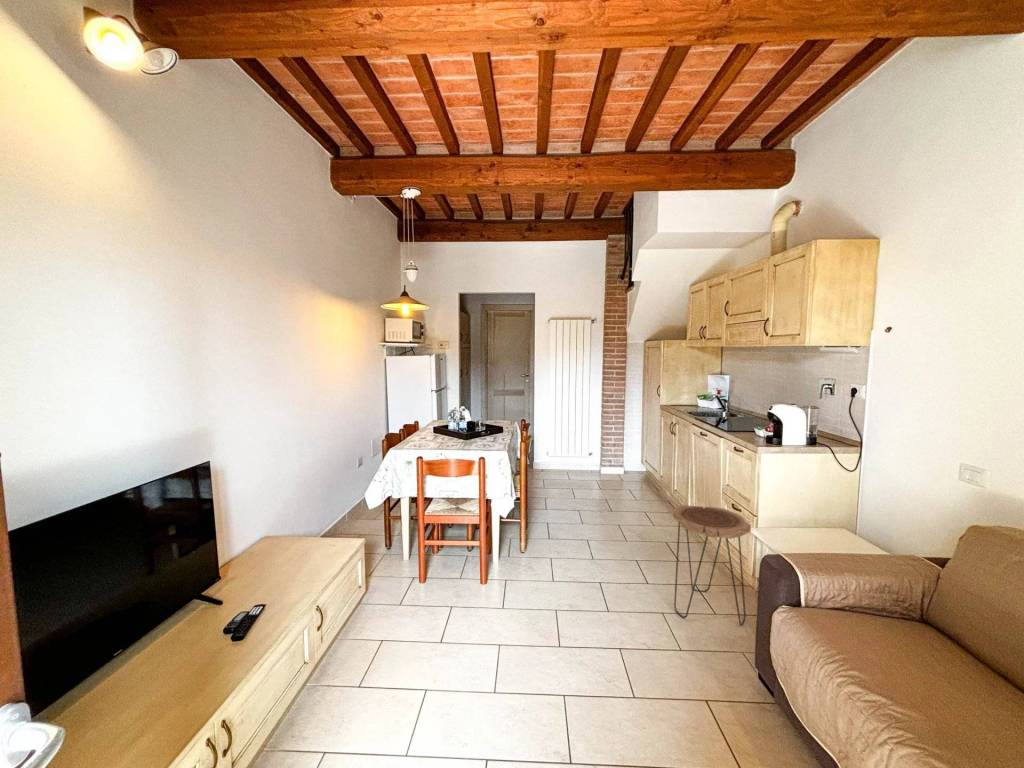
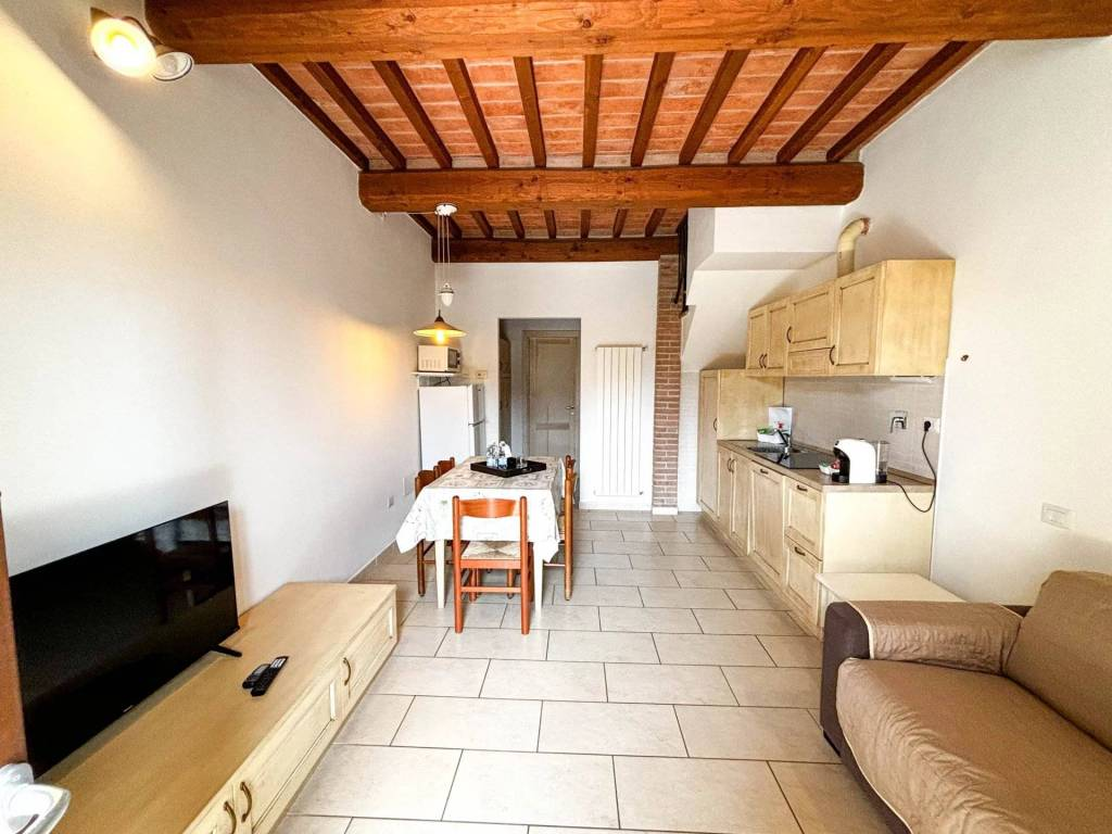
- side table [672,504,752,627]
